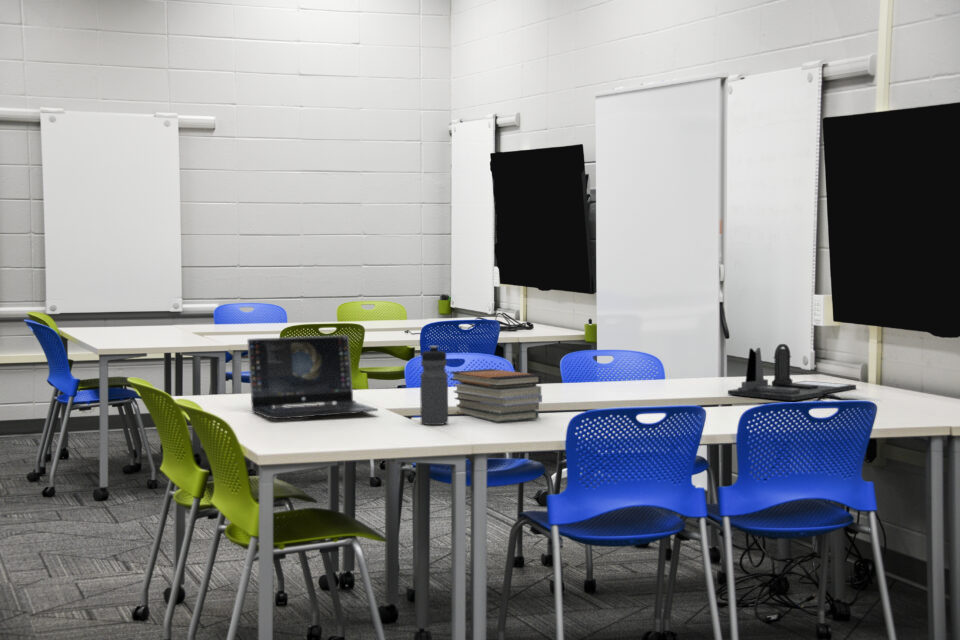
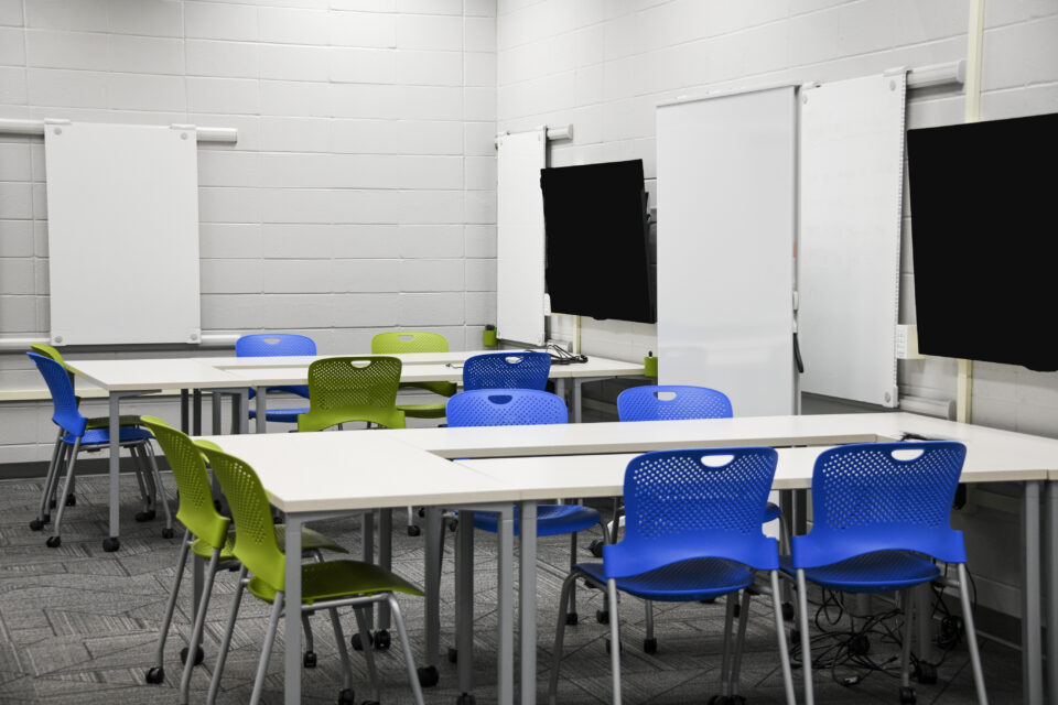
- laptop [246,334,379,420]
- desk organizer [727,343,857,402]
- book stack [449,368,543,423]
- water bottle [419,345,449,426]
